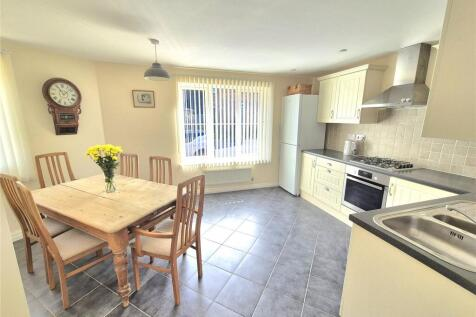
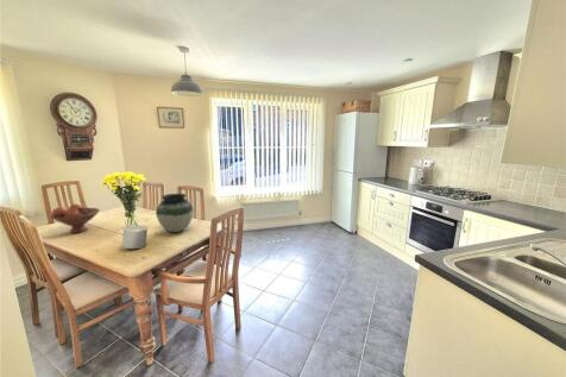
+ vase [155,193,195,233]
+ fruit bowl [50,203,101,234]
+ candle [121,224,149,250]
